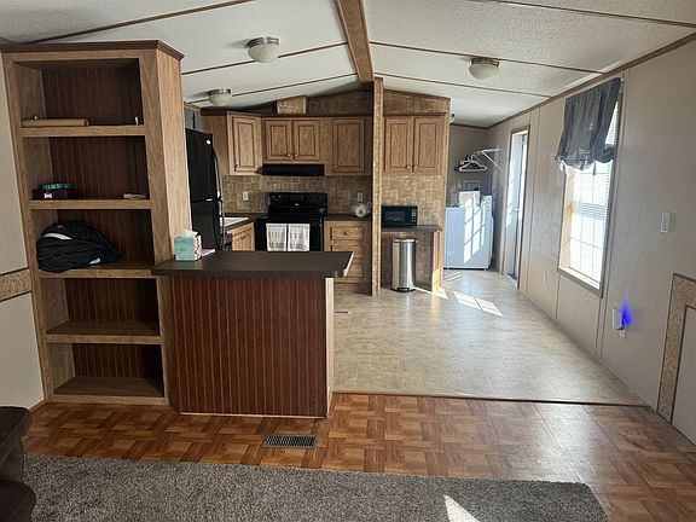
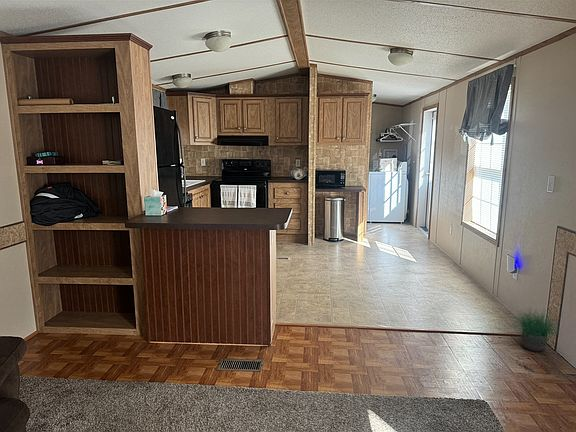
+ potted plant [509,301,561,352]
